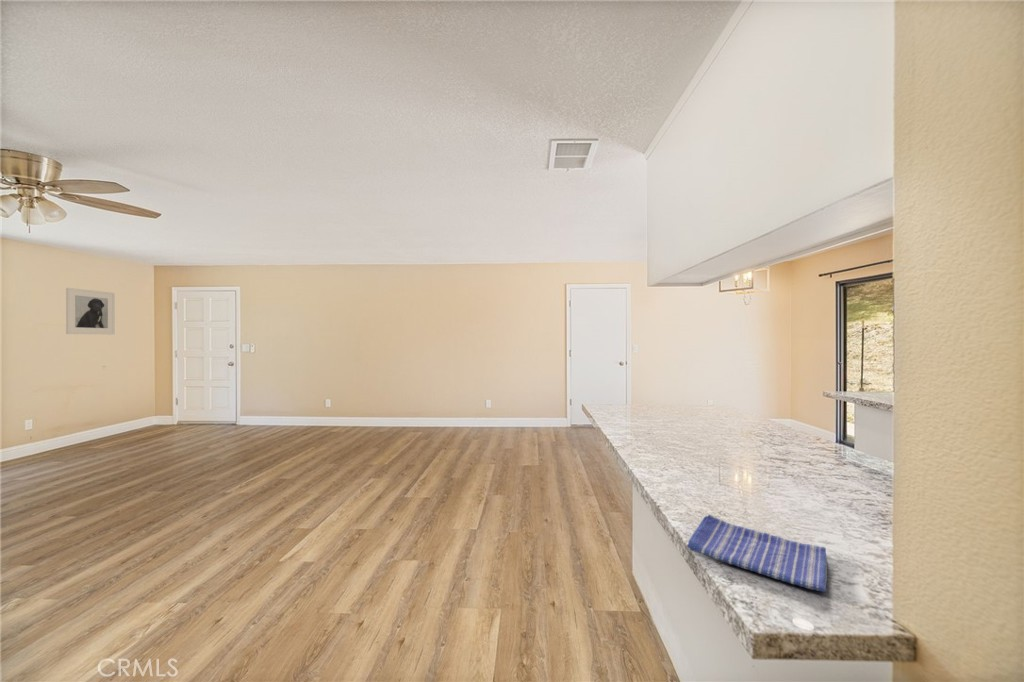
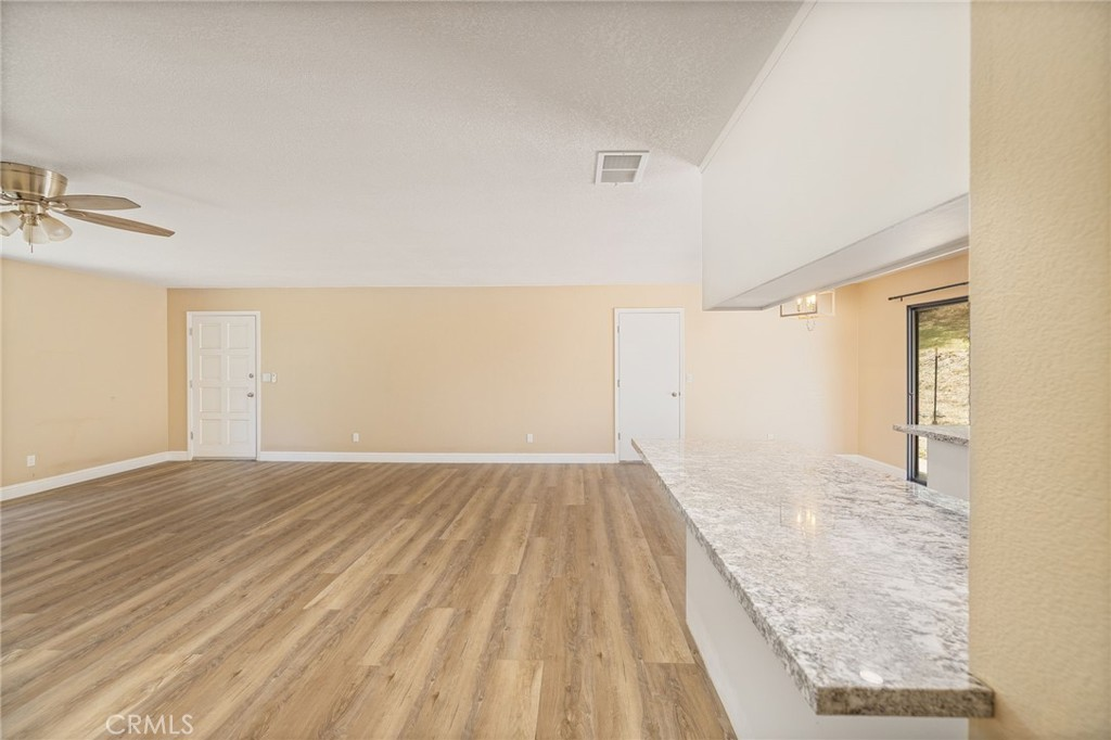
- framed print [65,287,116,336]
- dish towel [686,514,828,593]
